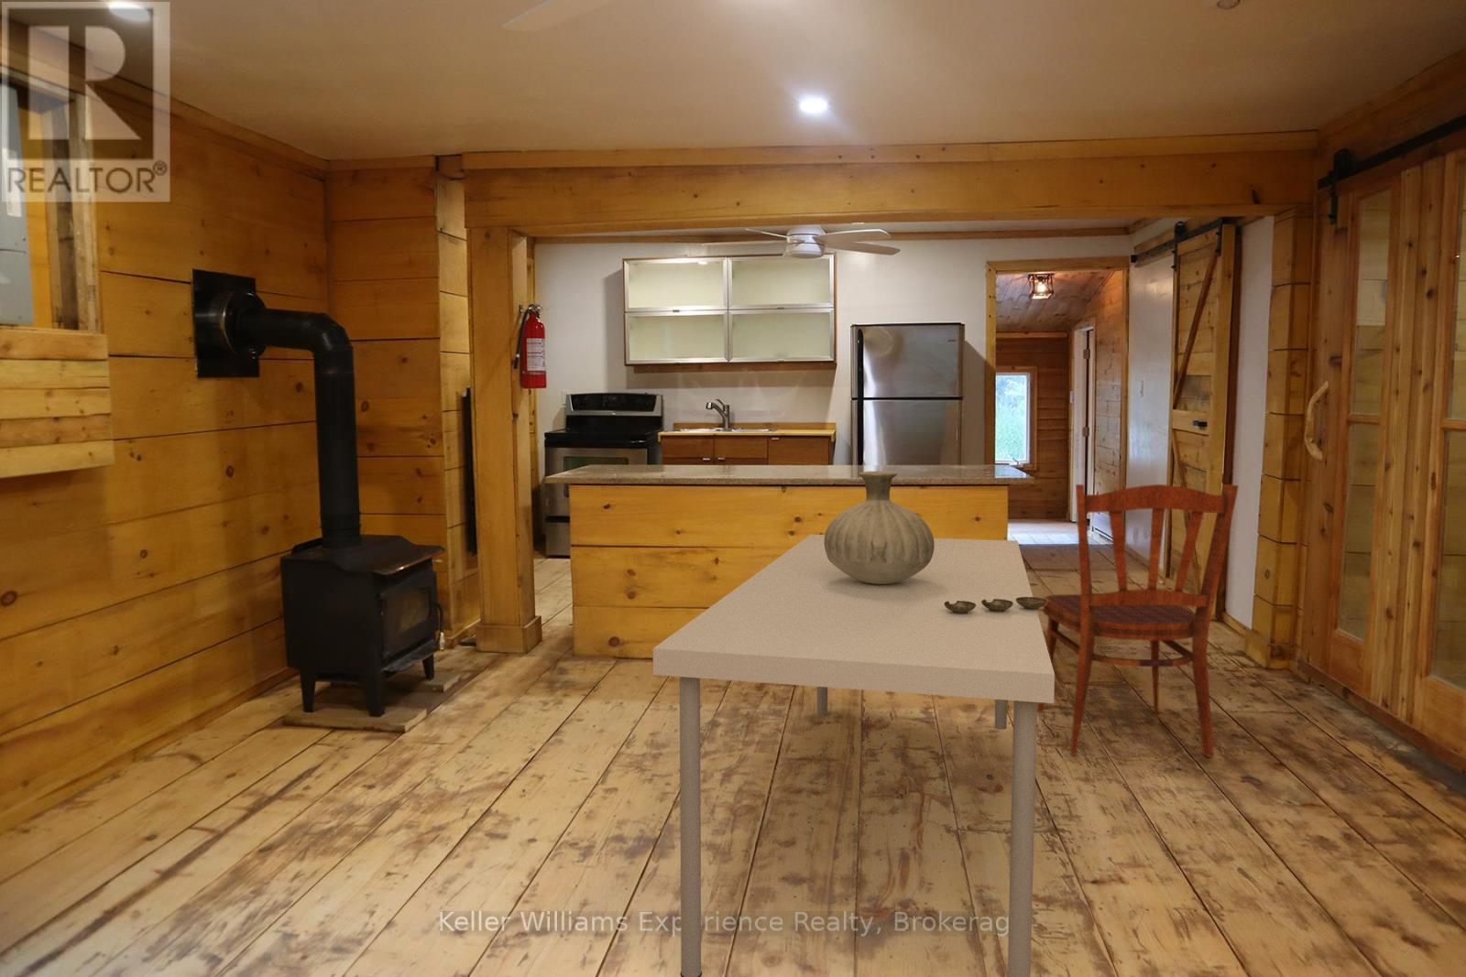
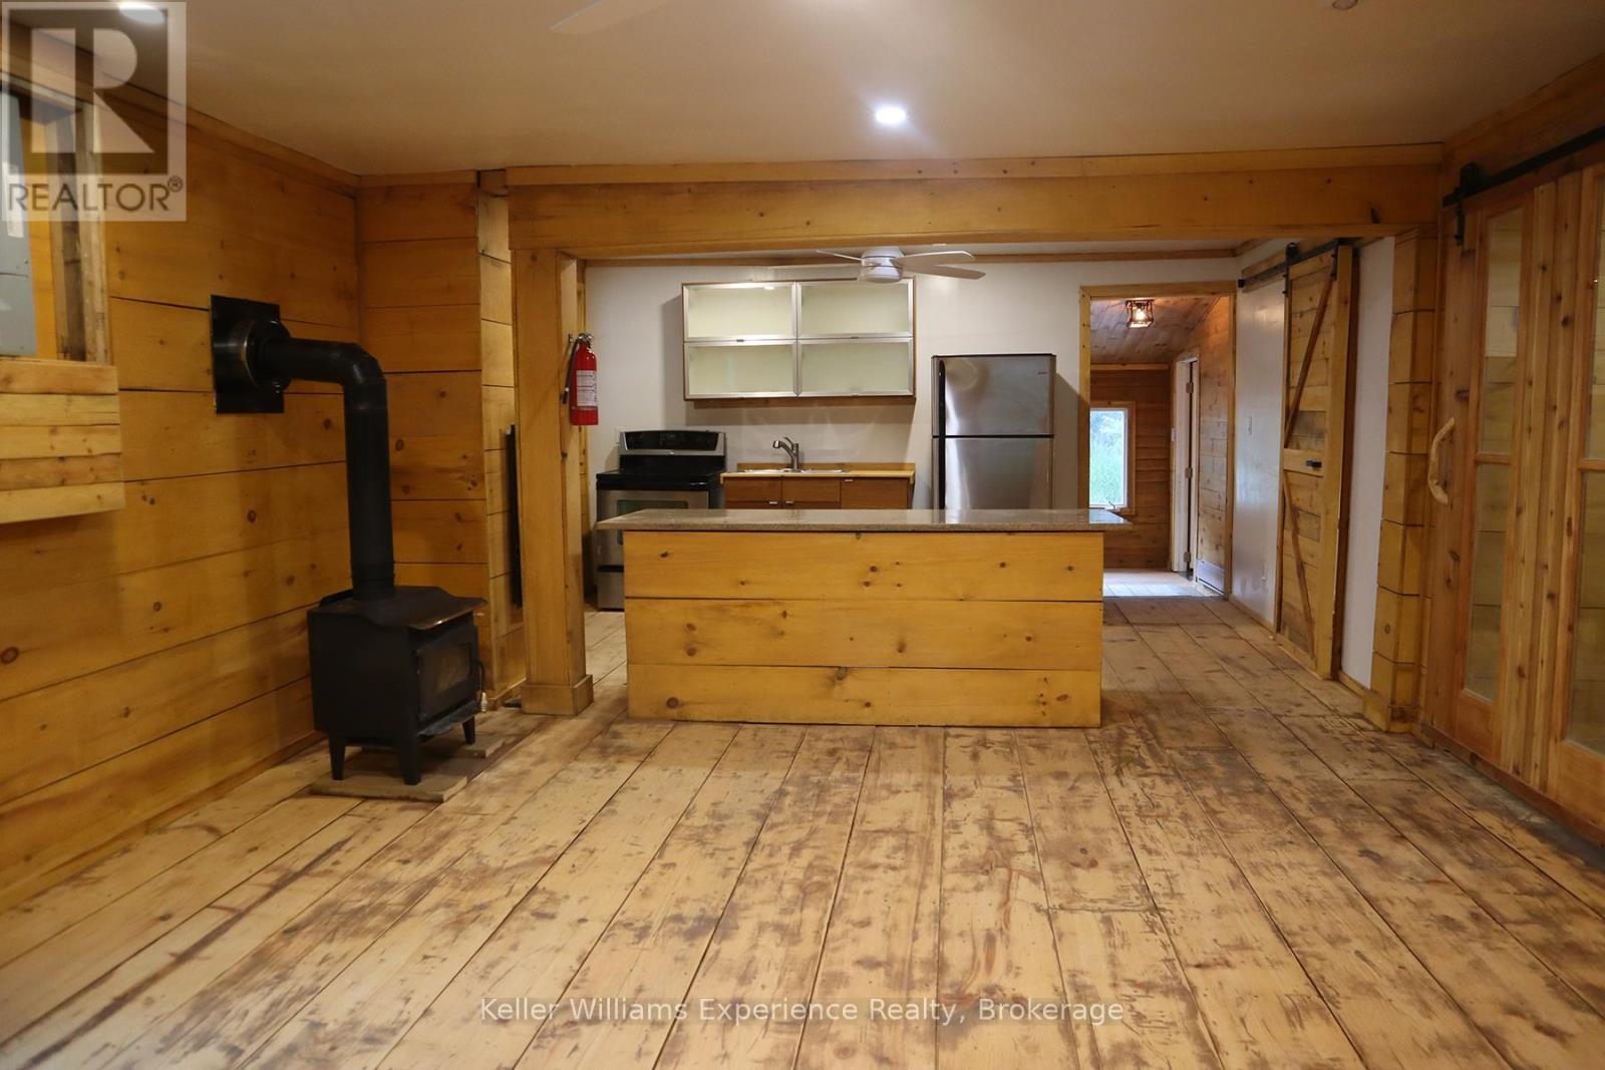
- dining table [652,534,1056,977]
- vase [825,471,935,584]
- bowl [944,596,1047,614]
- dining chair [1037,483,1240,758]
